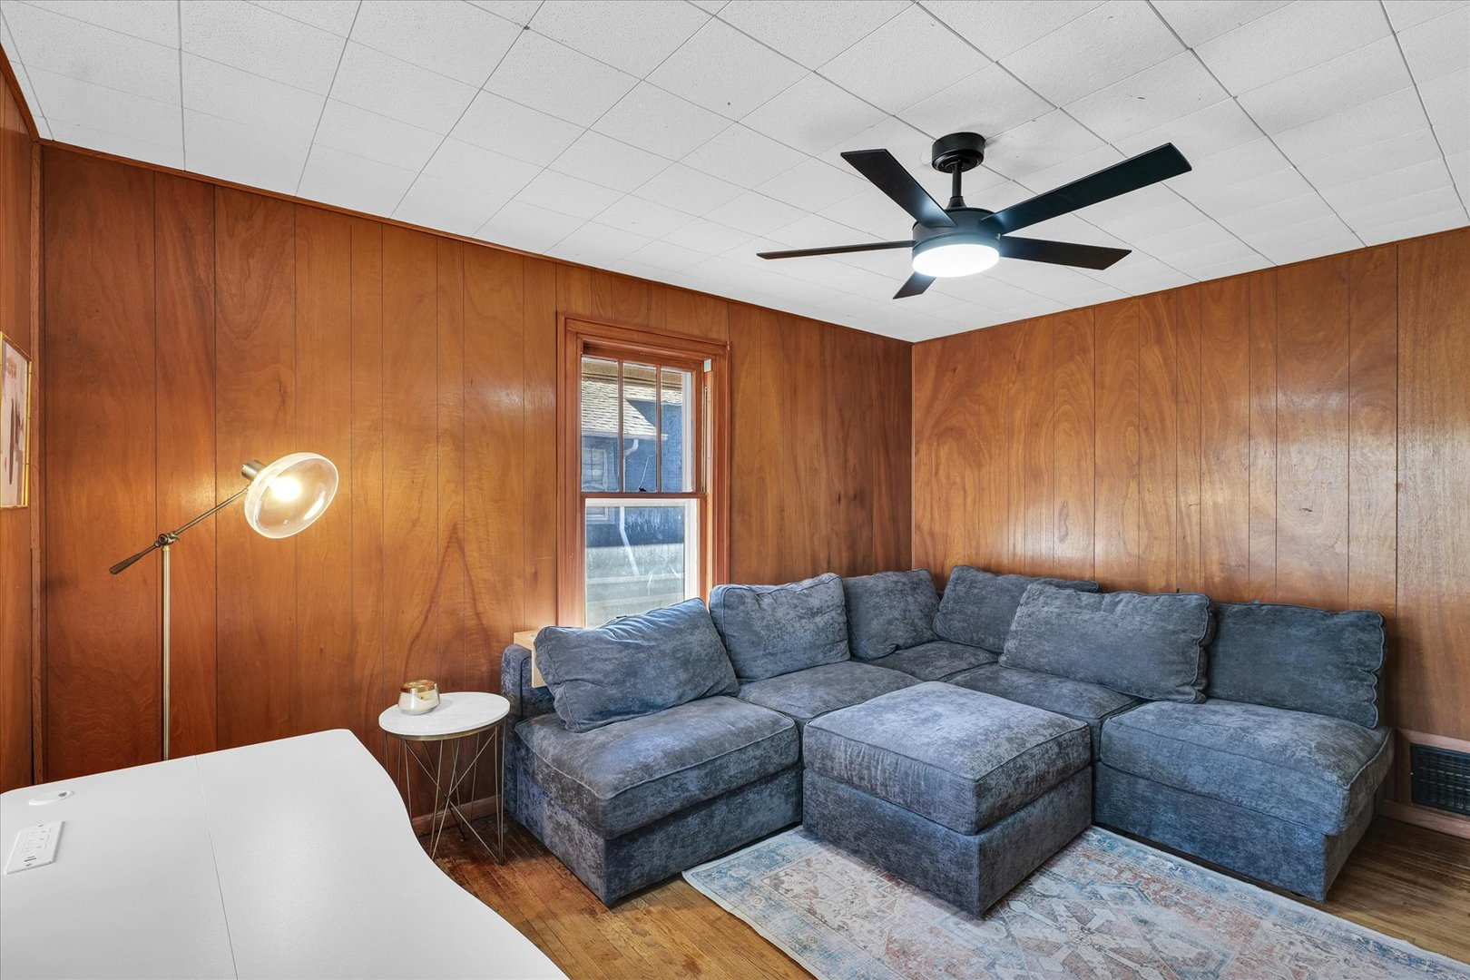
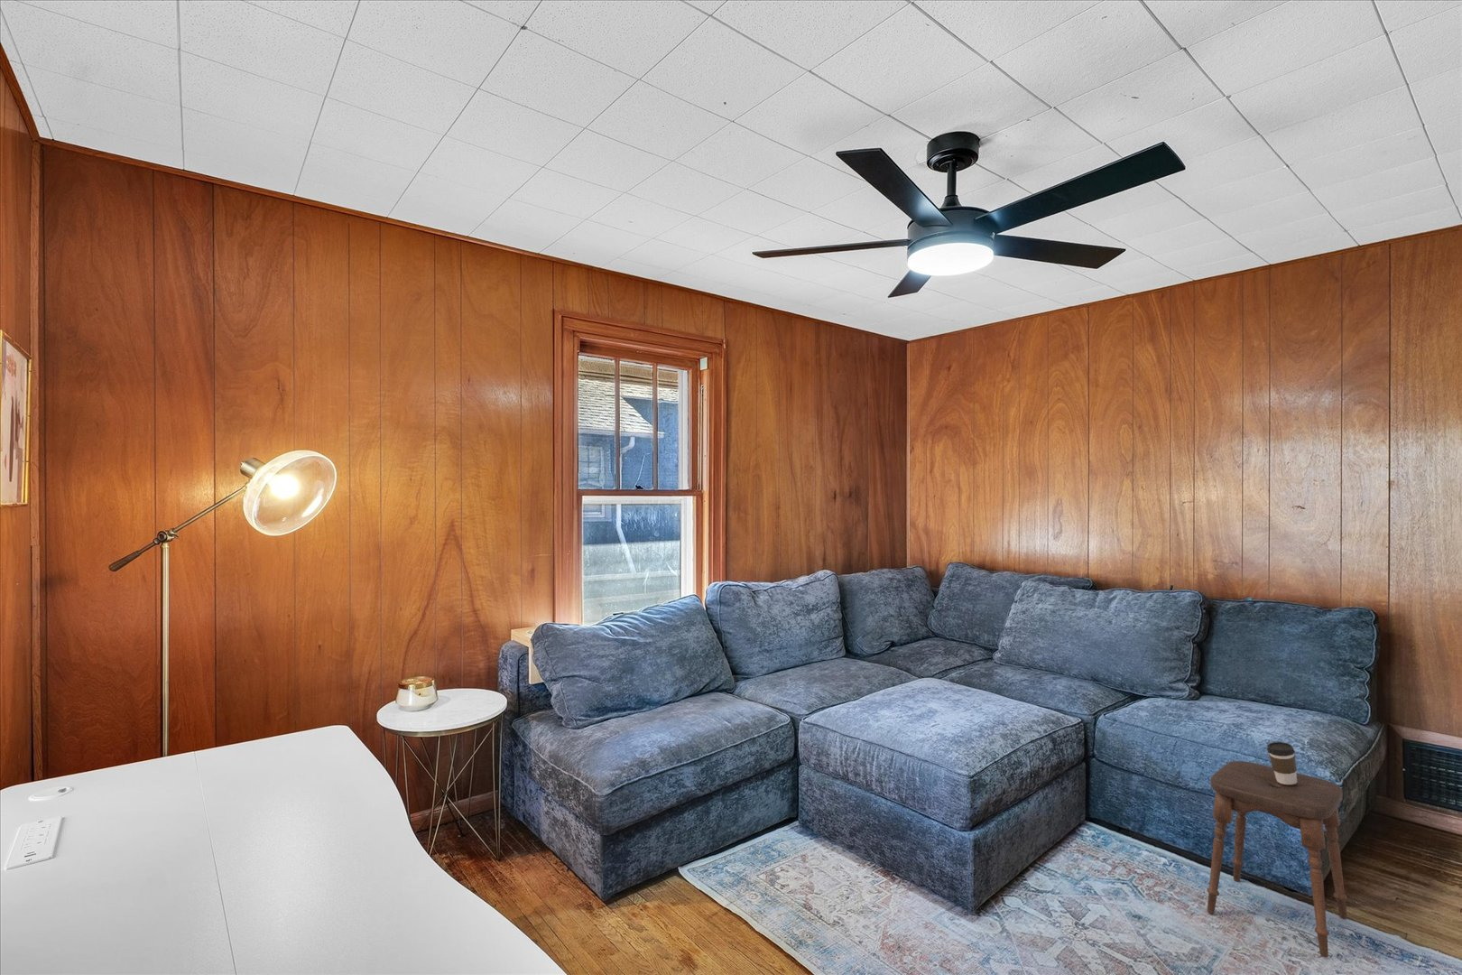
+ stool [1206,761,1348,959]
+ coffee cup [1266,741,1298,785]
